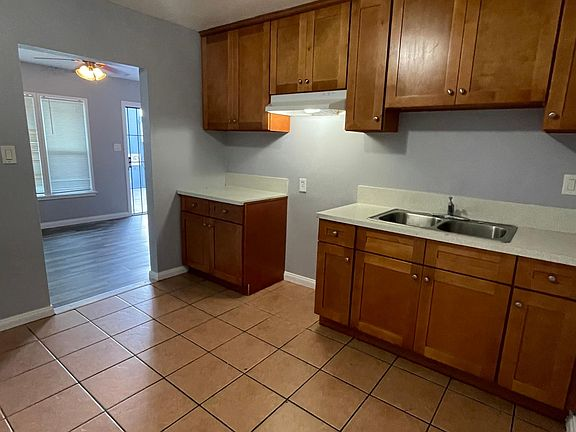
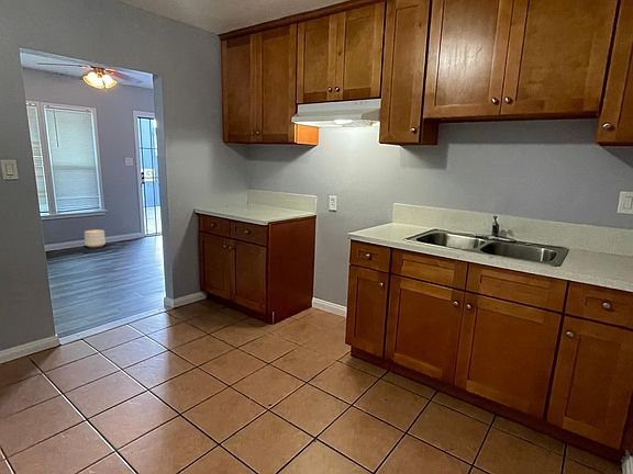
+ planter [84,228,107,248]
